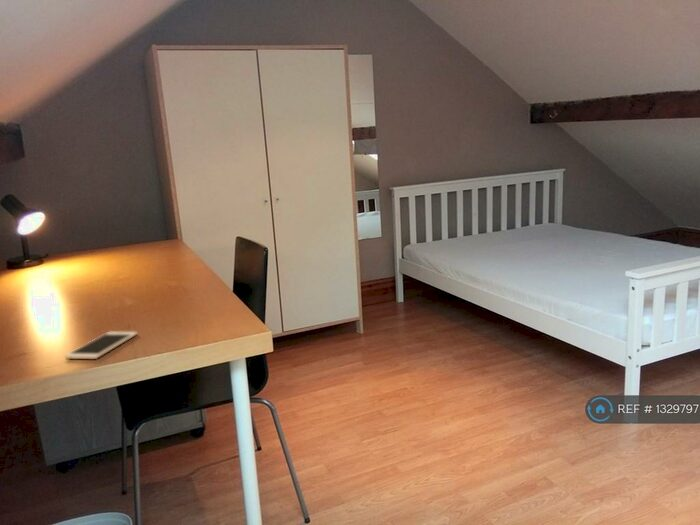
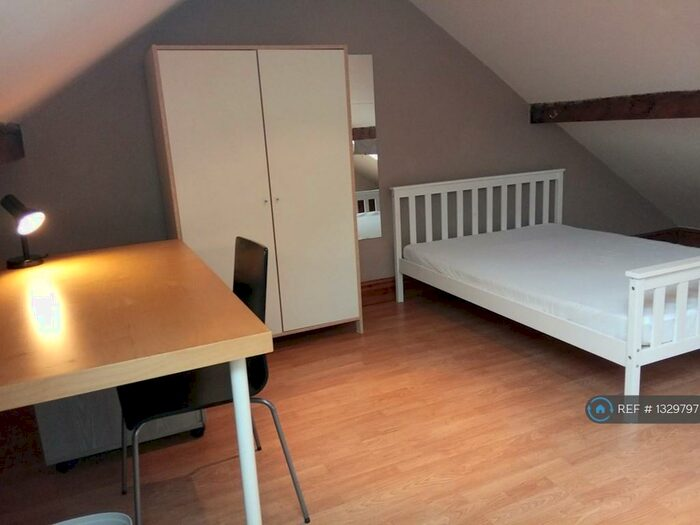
- cell phone [64,331,139,360]
